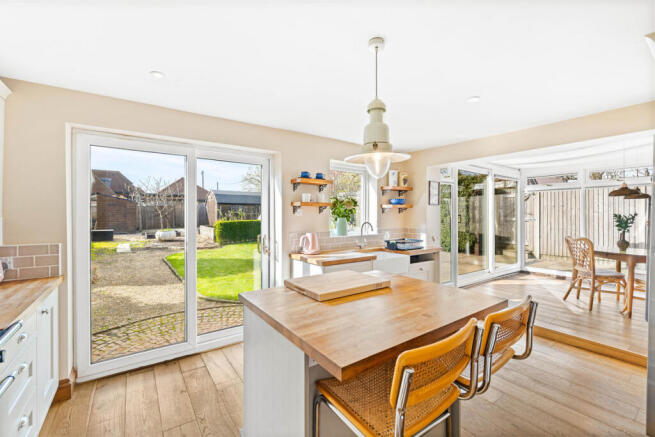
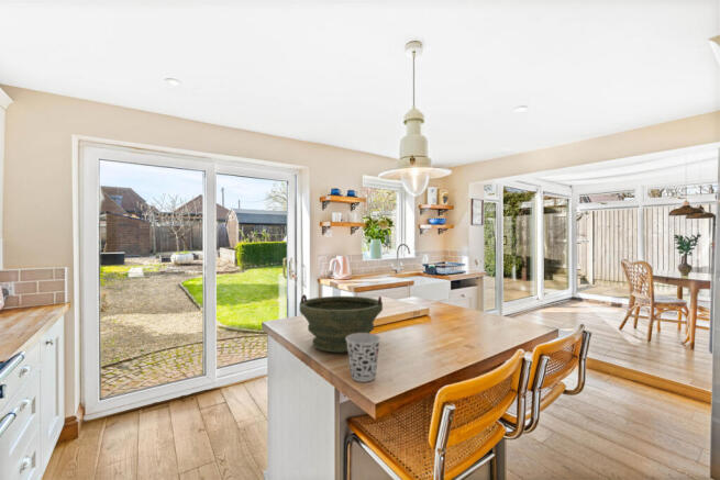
+ bowl [299,293,384,353]
+ cup [346,333,381,383]
